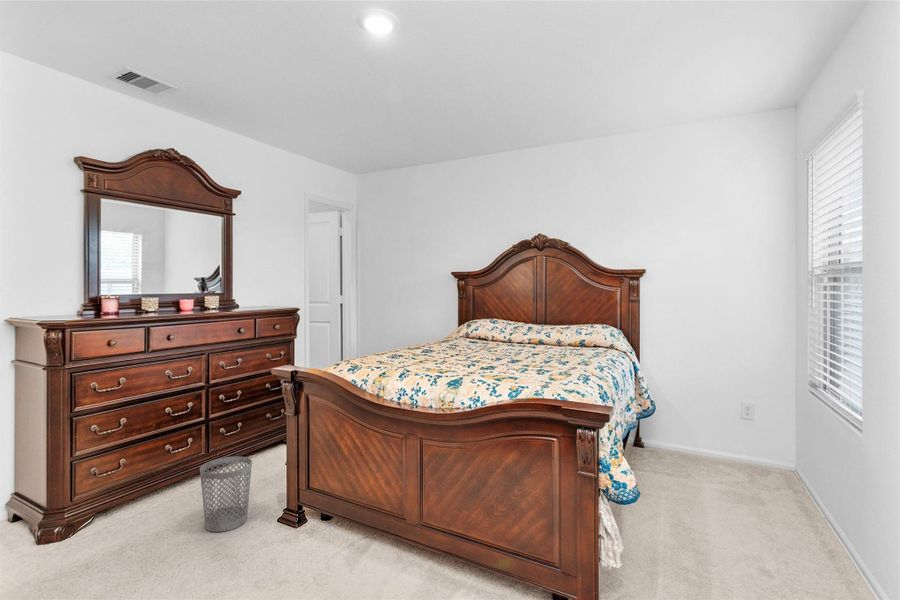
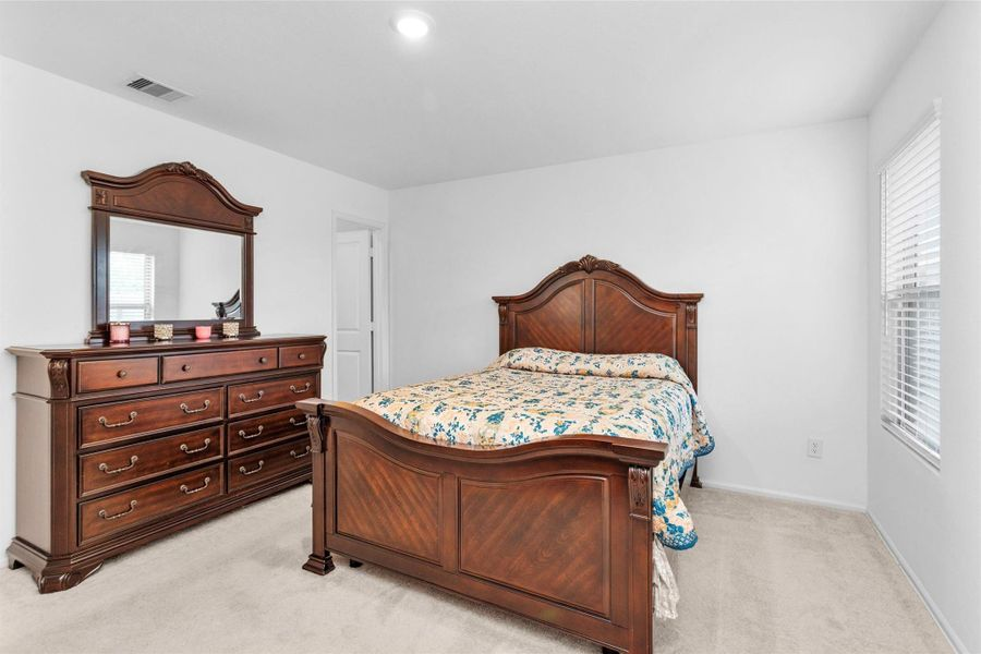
- wastebasket [199,456,253,533]
